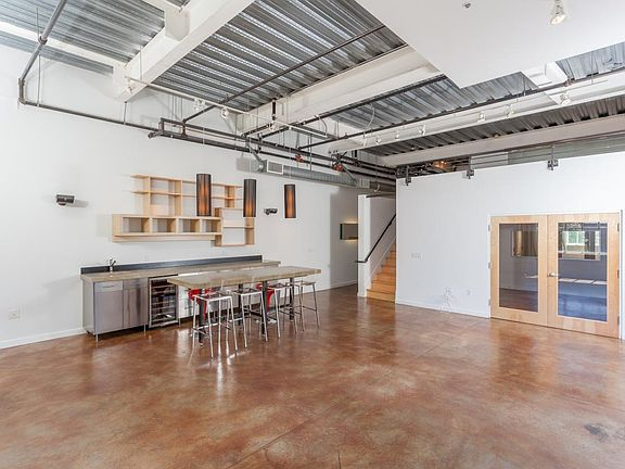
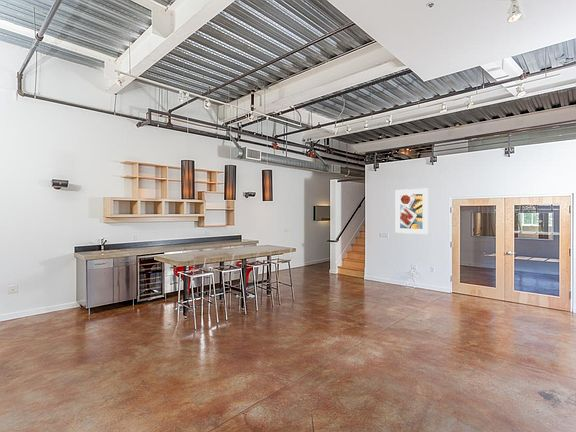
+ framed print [395,188,429,235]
